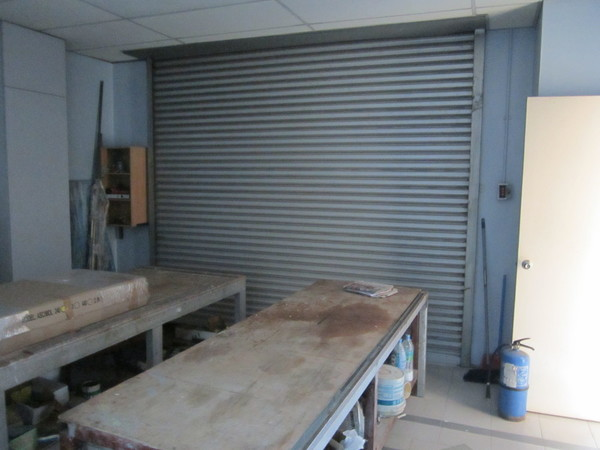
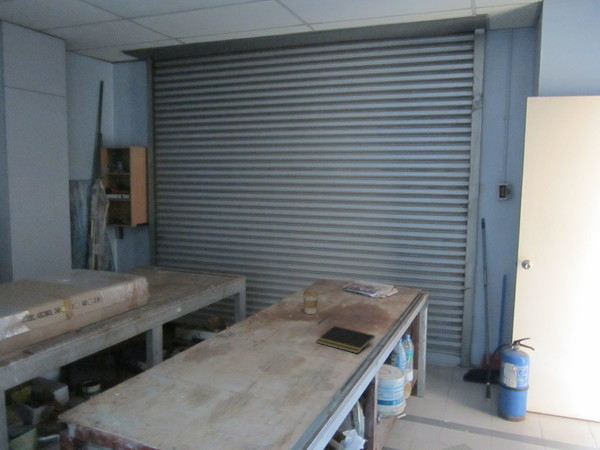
+ notepad [316,325,376,354]
+ coffee cup [302,290,320,315]
